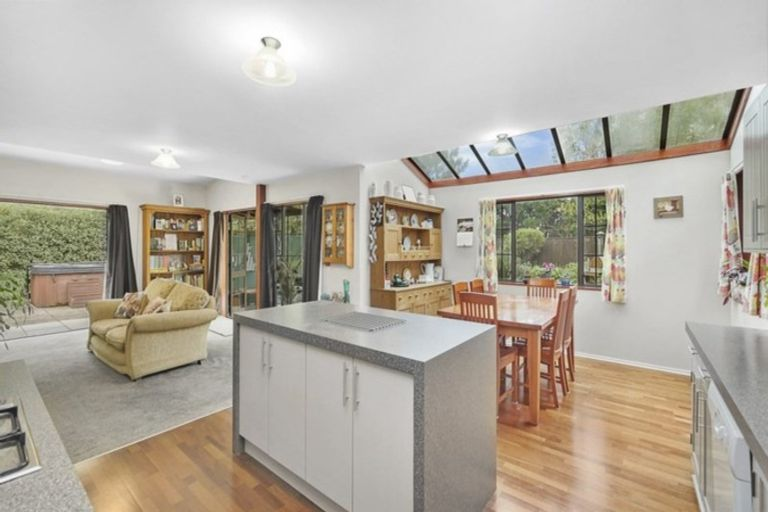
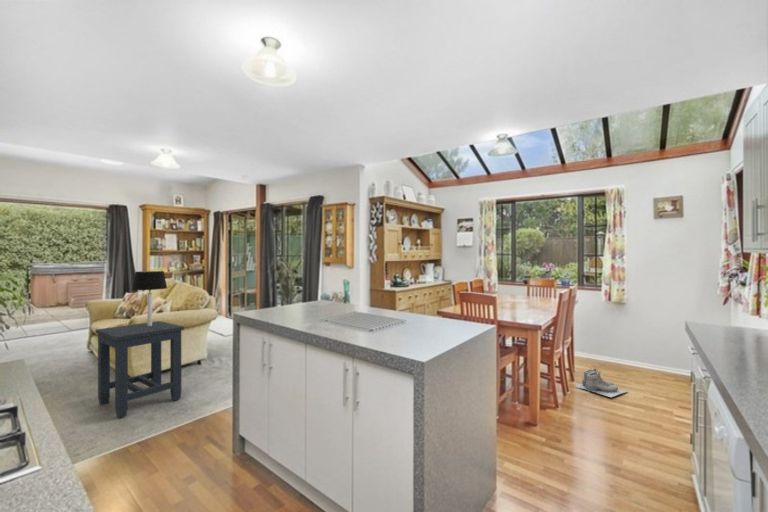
+ table lamp [130,270,168,326]
+ boots [573,367,629,398]
+ side table [94,320,185,419]
